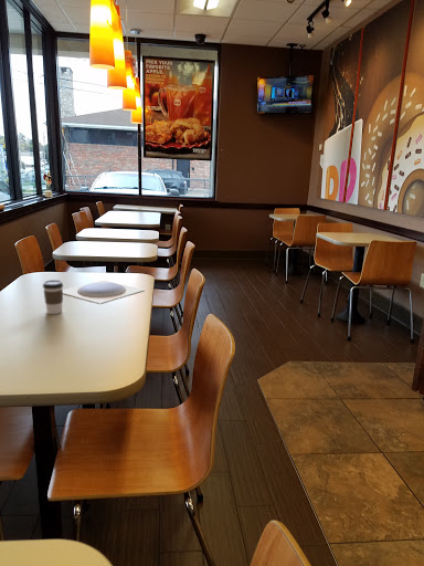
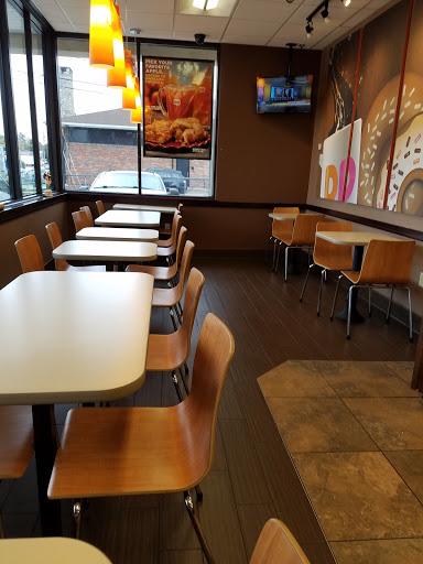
- coffee cup [42,279,64,315]
- plate [63,279,145,304]
